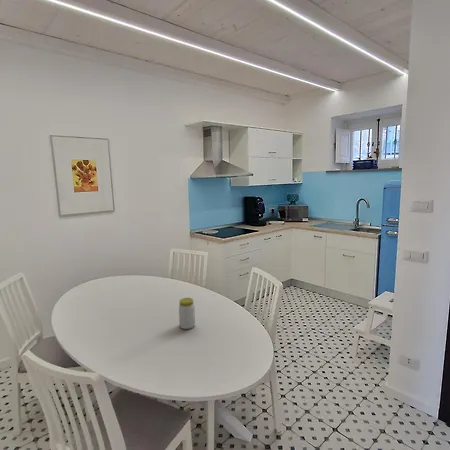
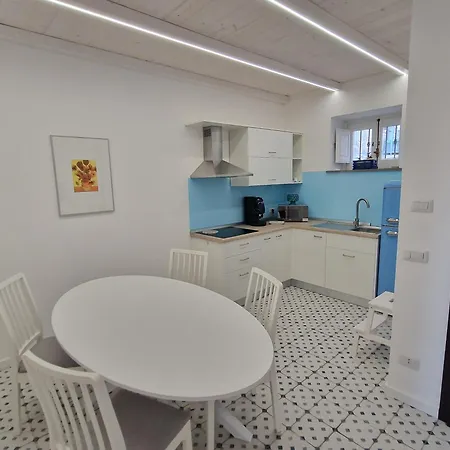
- jar [178,297,196,330]
